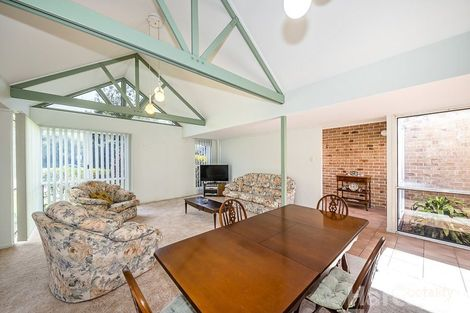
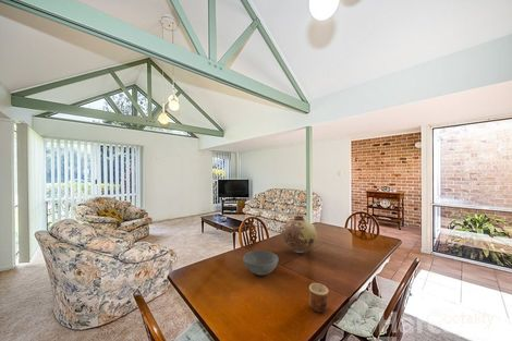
+ bowl [242,249,280,277]
+ vase [281,214,318,254]
+ cup [308,282,329,314]
